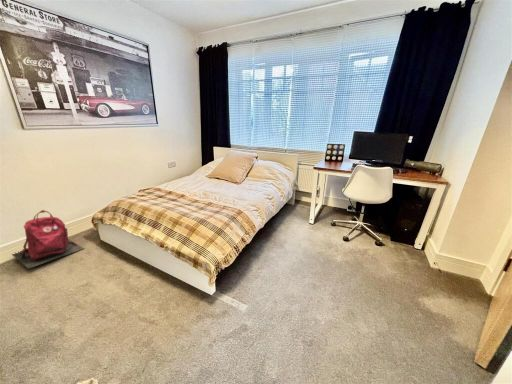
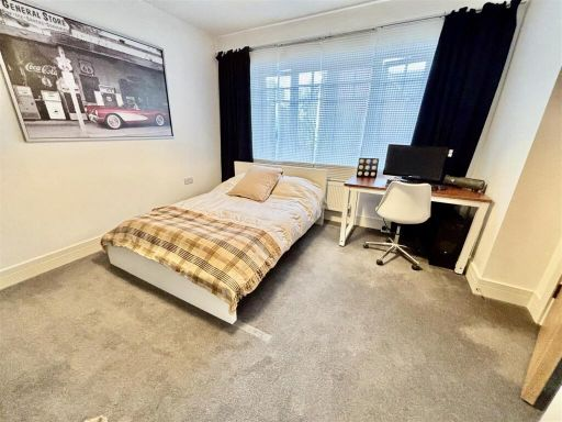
- backpack [11,209,85,269]
